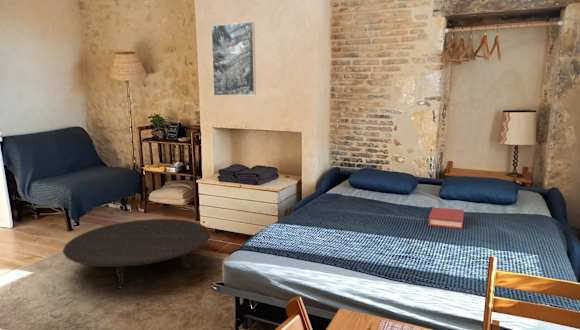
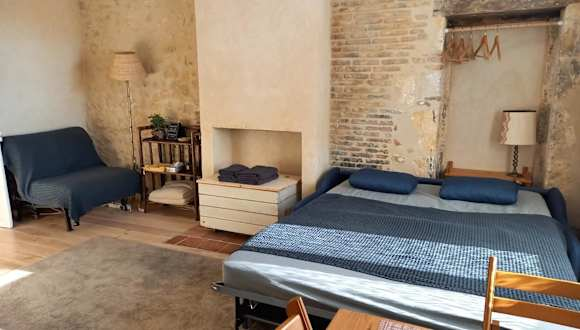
- hardback book [427,206,465,230]
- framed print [210,21,257,97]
- table [62,218,211,289]
